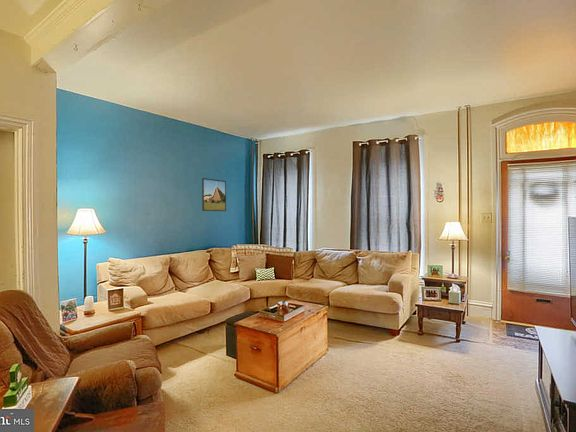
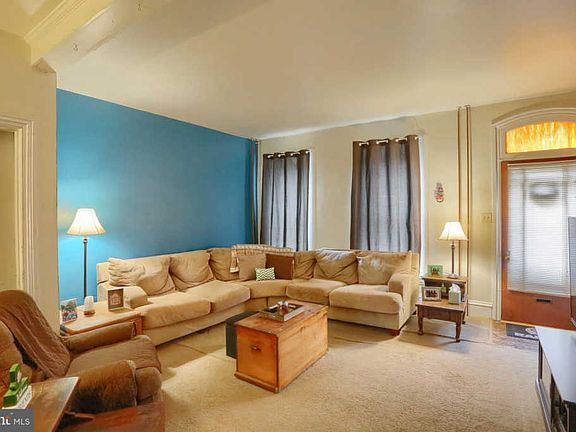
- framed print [201,177,227,212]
